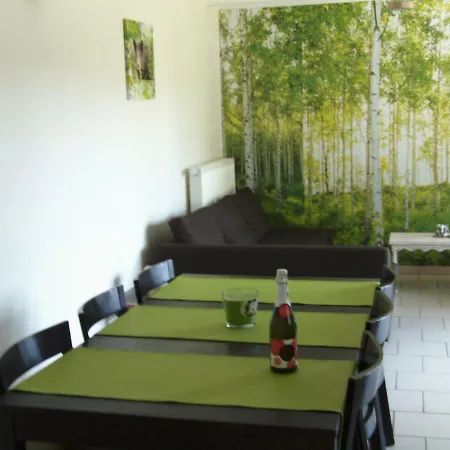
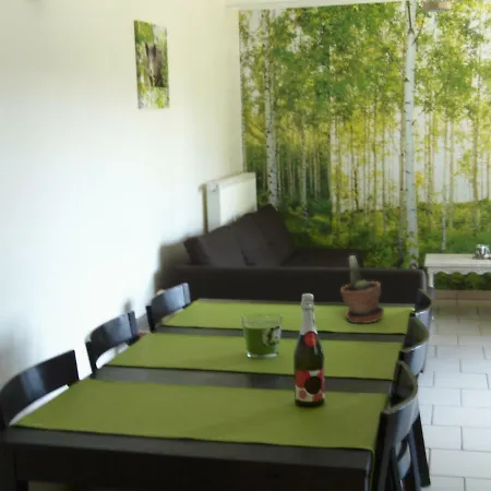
+ potted plant [339,254,385,324]
